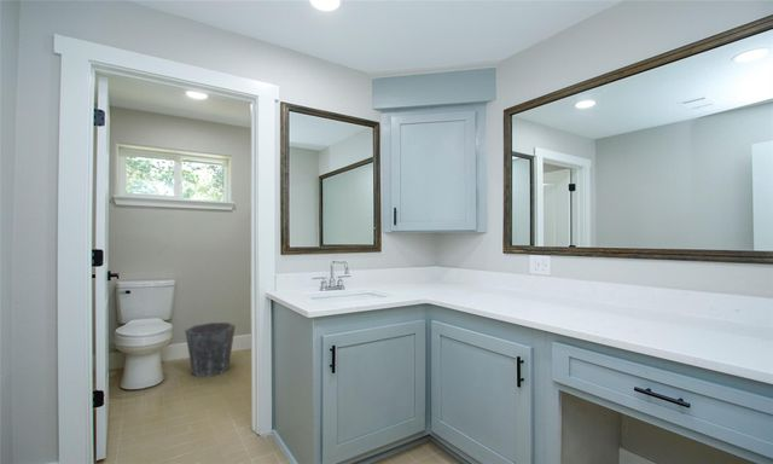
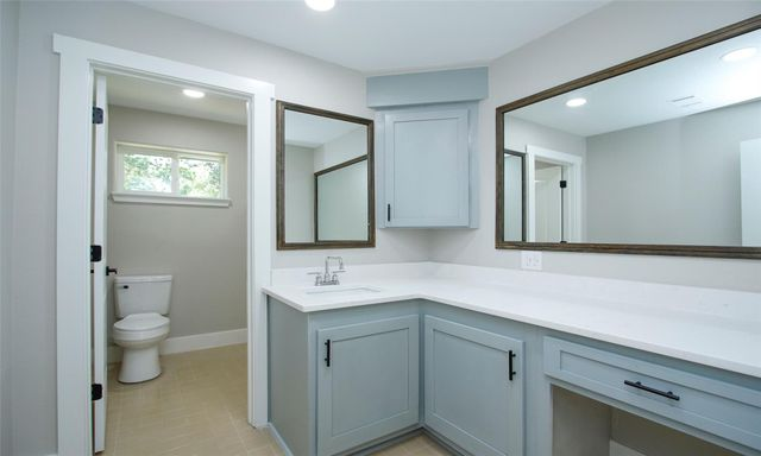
- waste bin [184,321,237,378]
